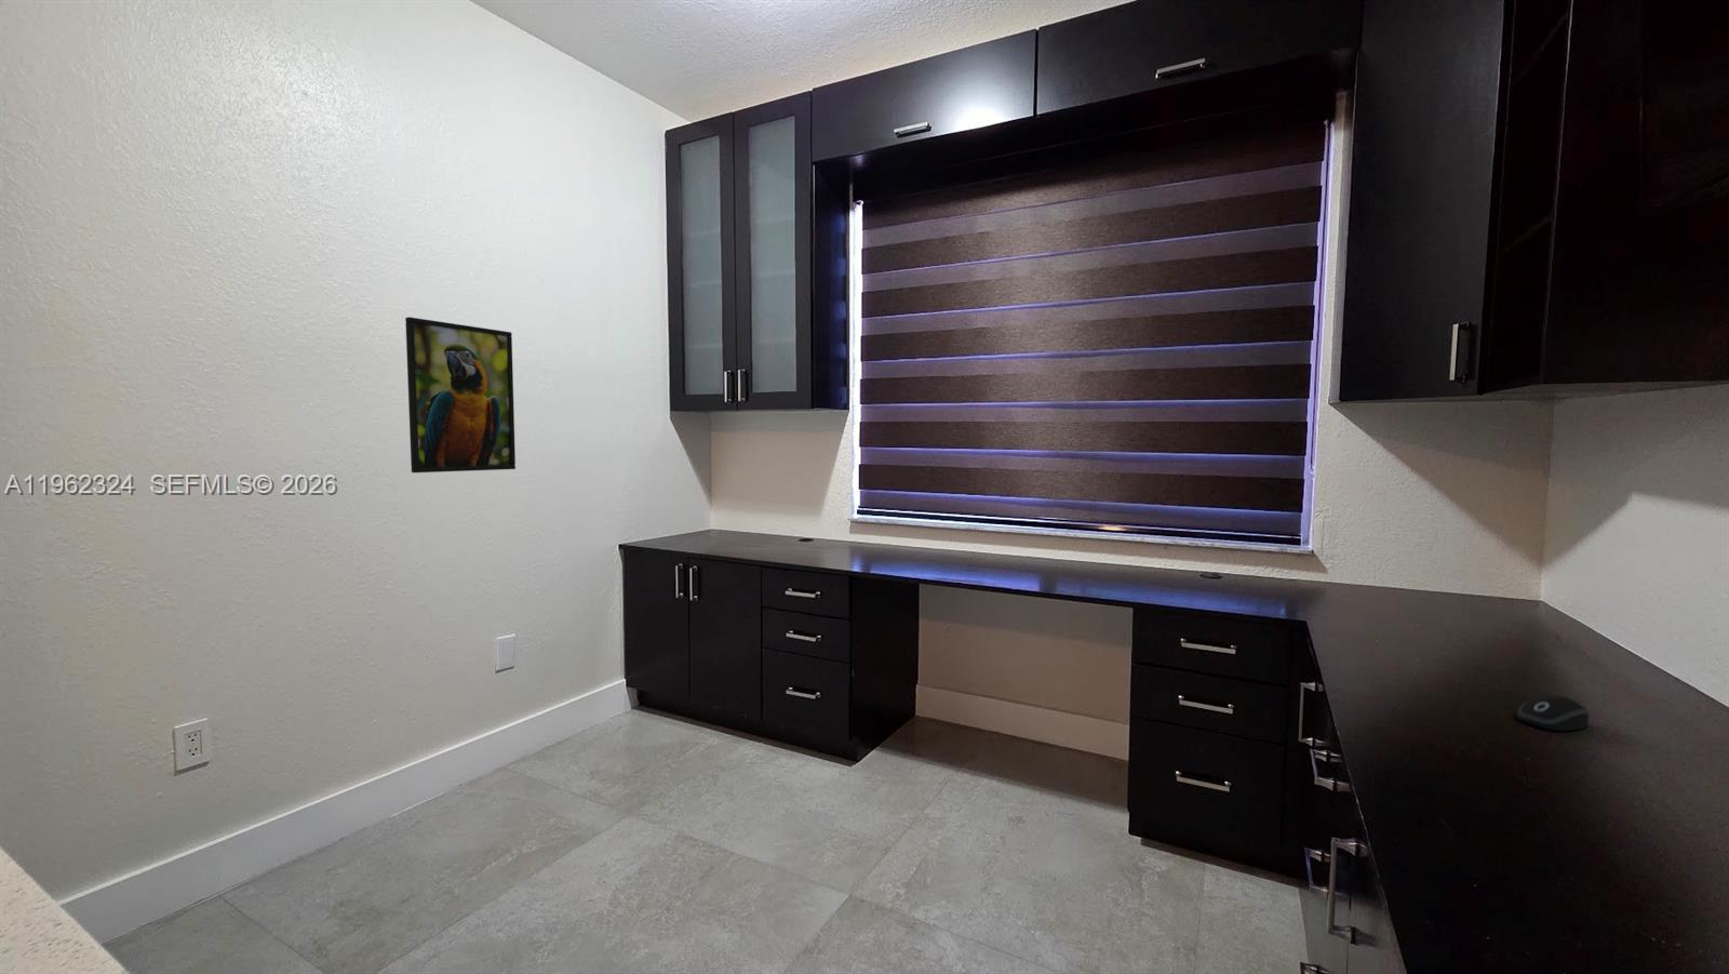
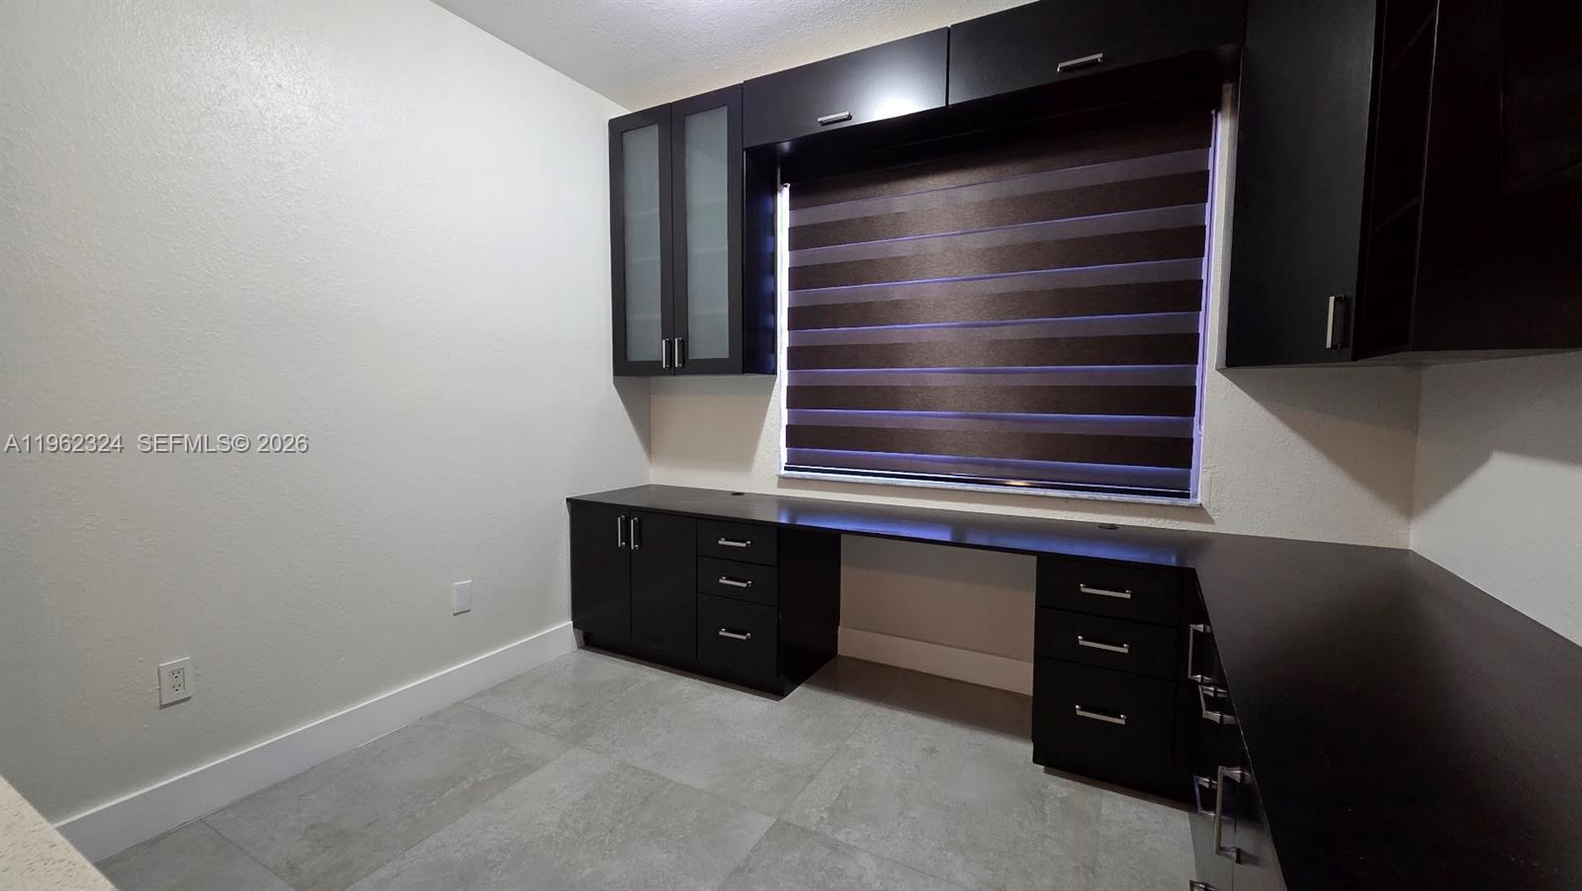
- computer mouse [1516,694,1590,732]
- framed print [404,316,517,474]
